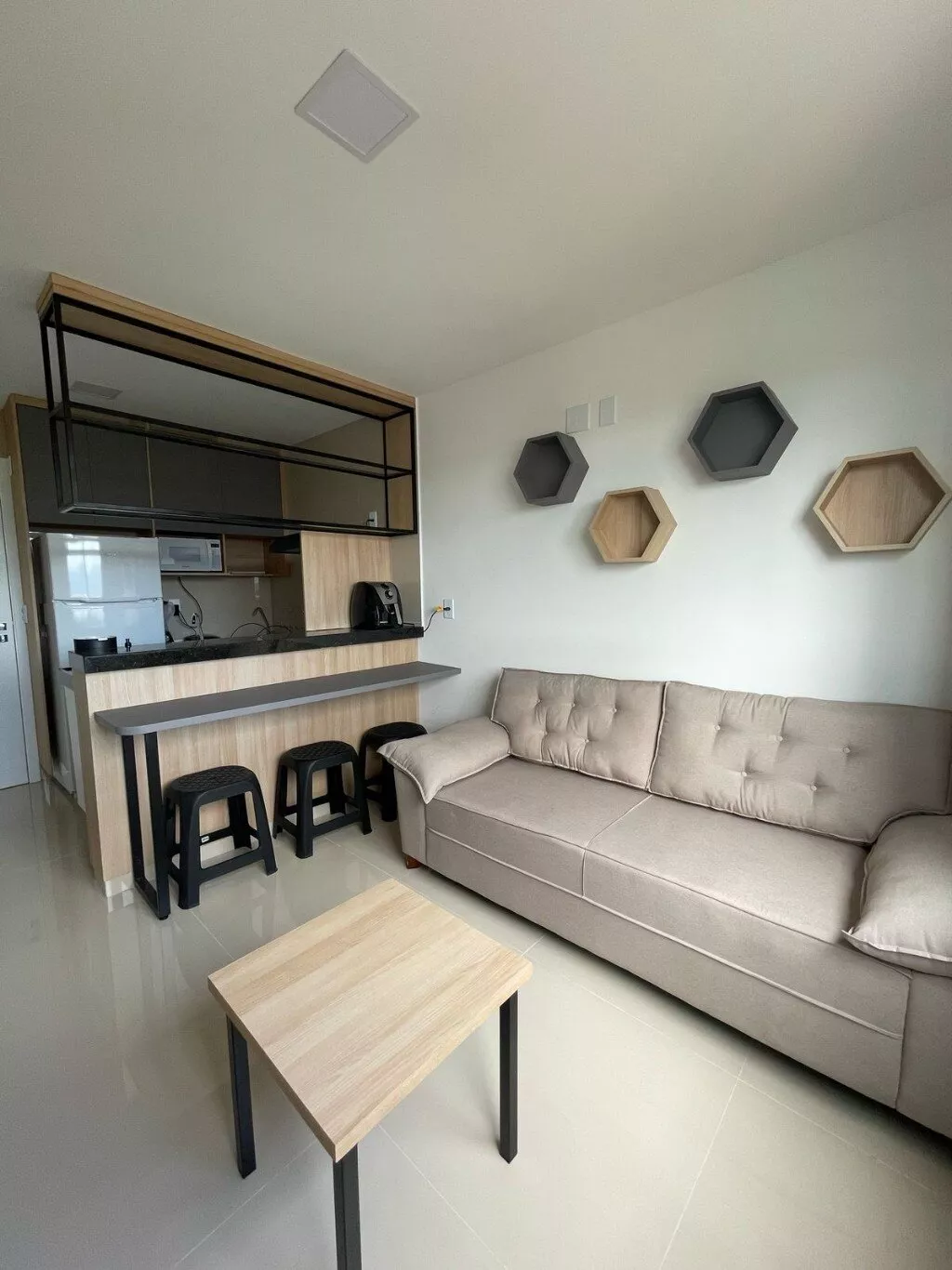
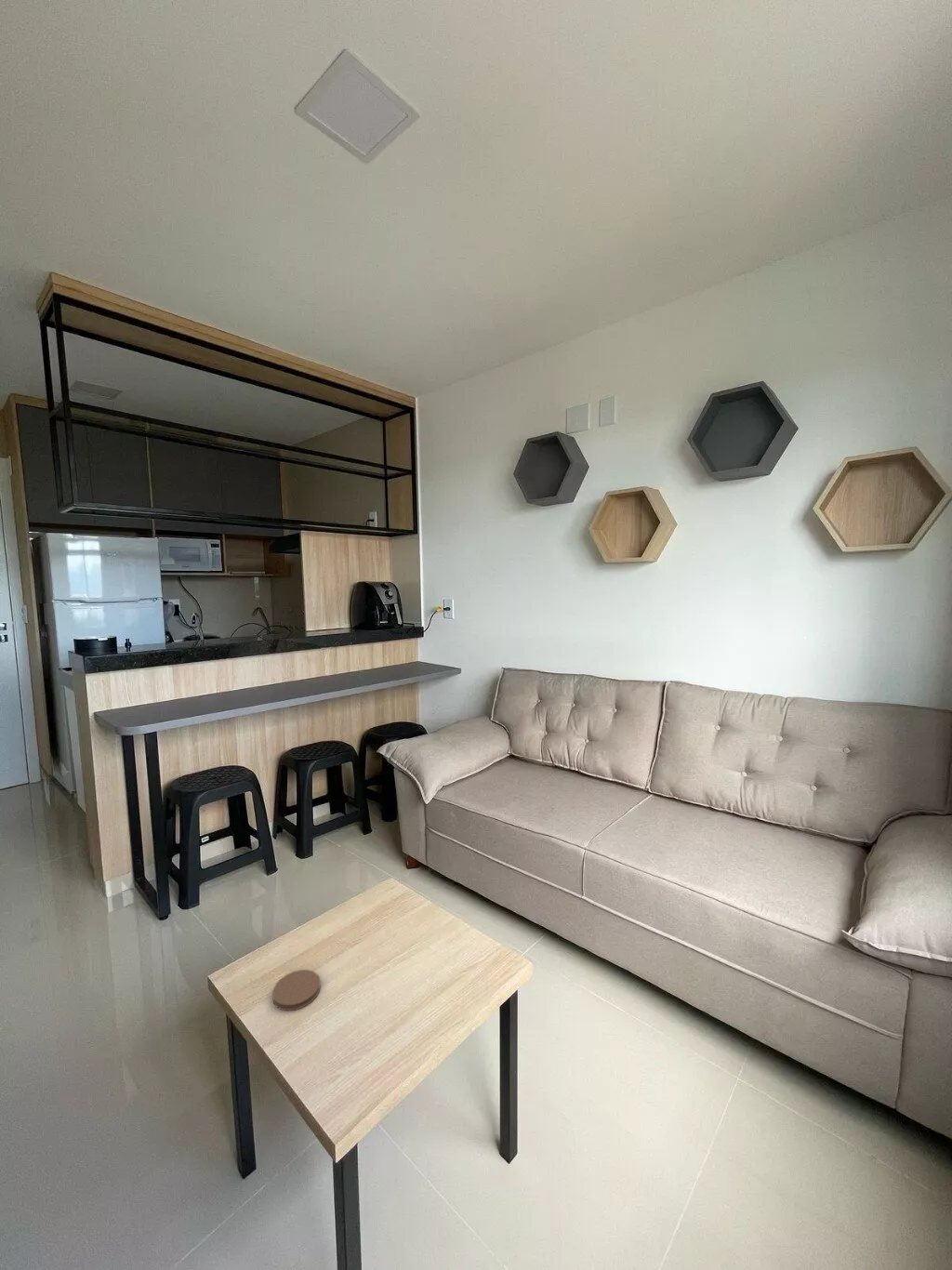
+ coaster [271,969,322,1012]
